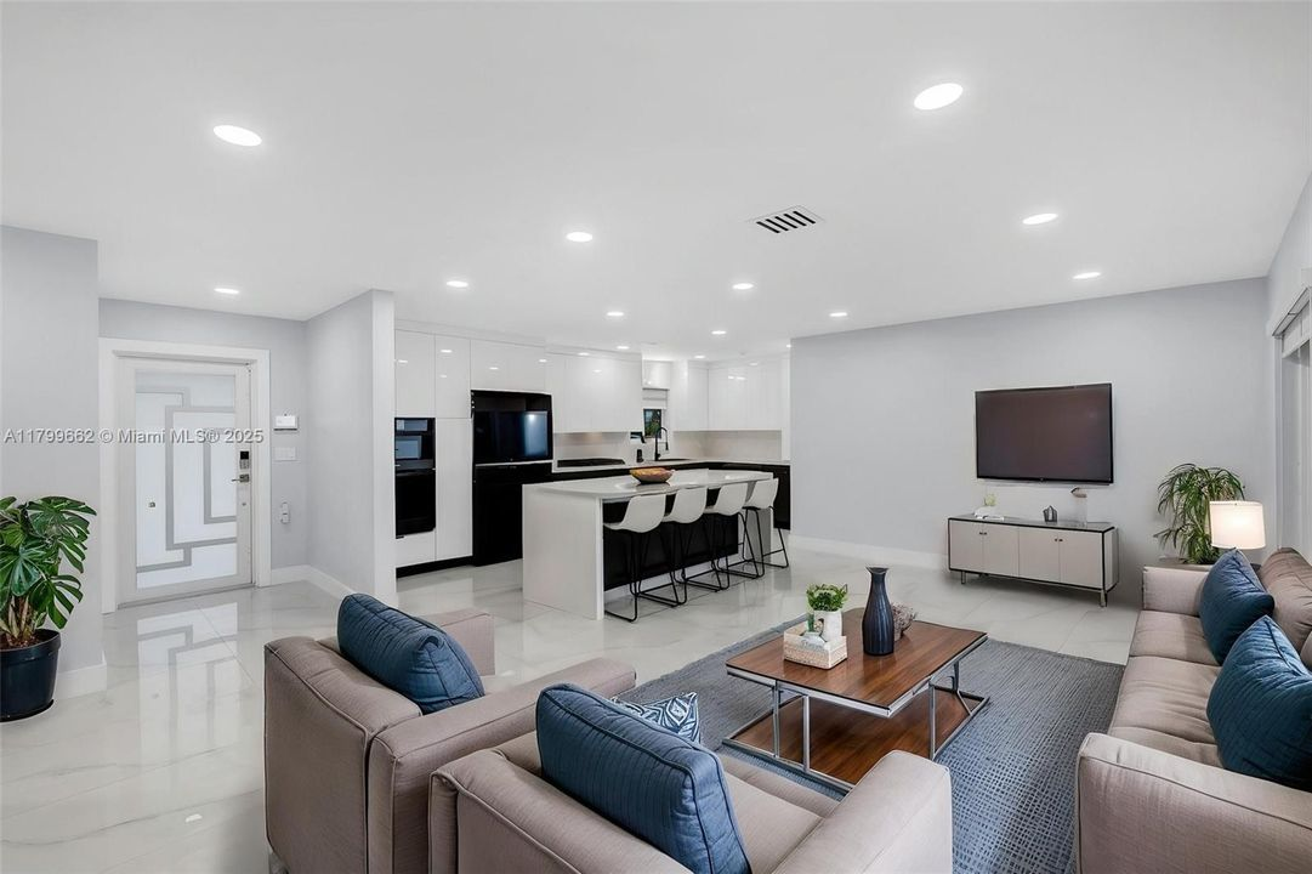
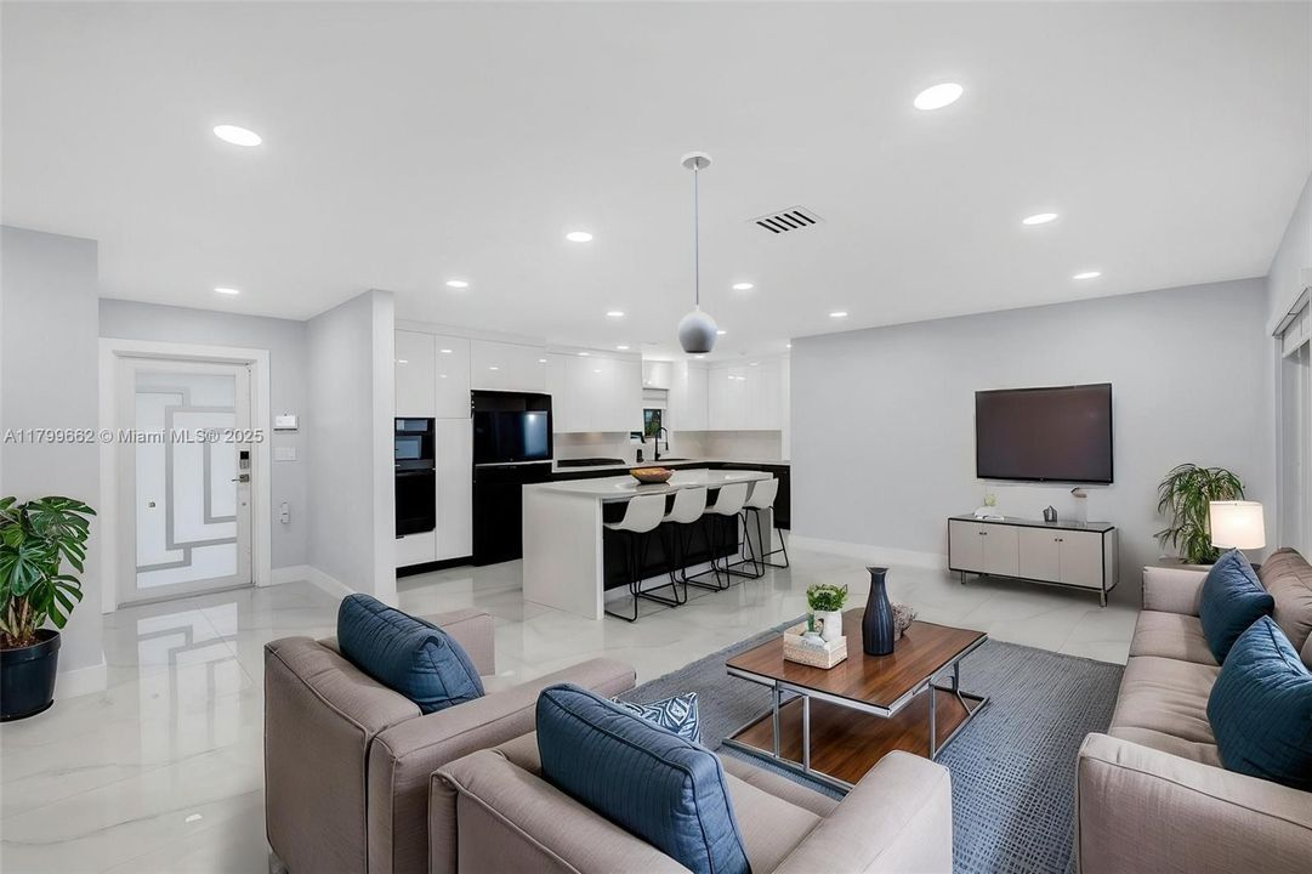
+ light fixture [677,152,719,354]
